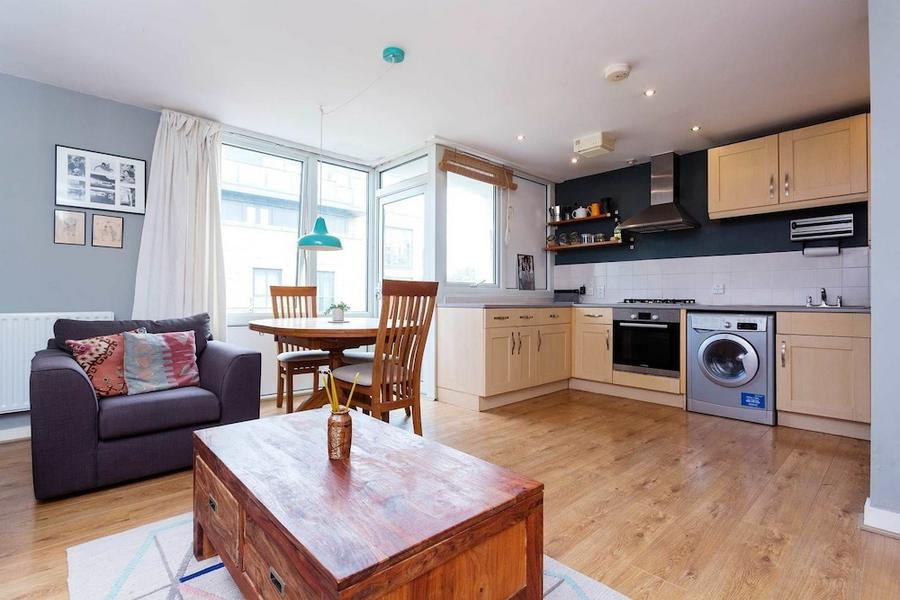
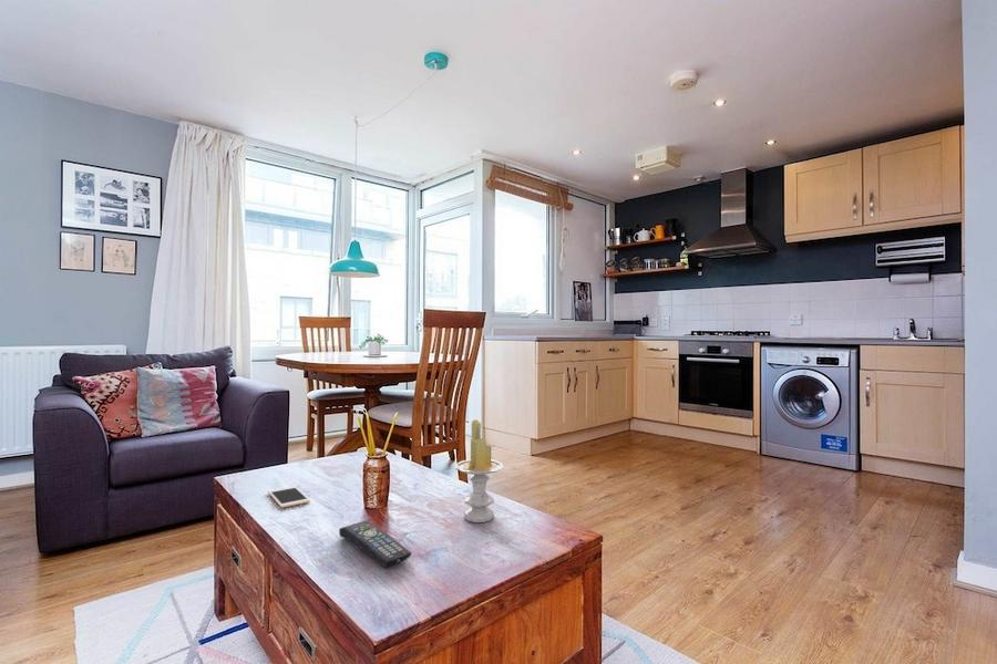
+ candle [454,418,504,523]
+ cell phone [267,485,311,509]
+ remote control [338,519,413,568]
